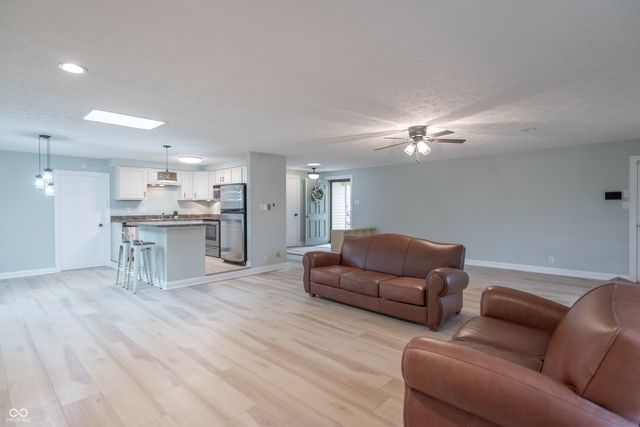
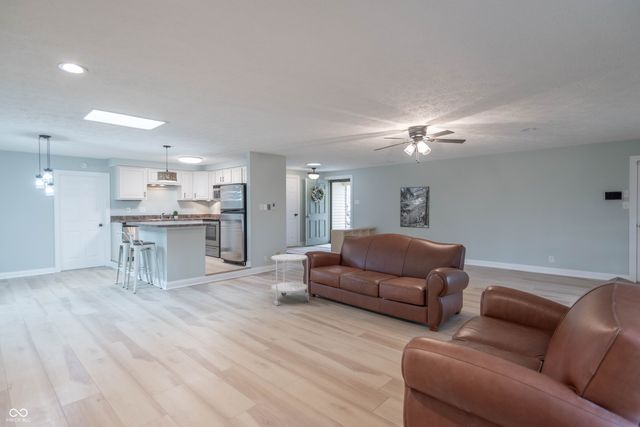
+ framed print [399,186,430,229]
+ side table [270,253,309,306]
